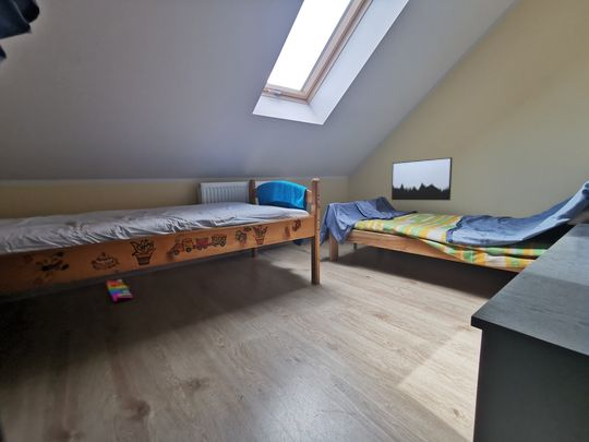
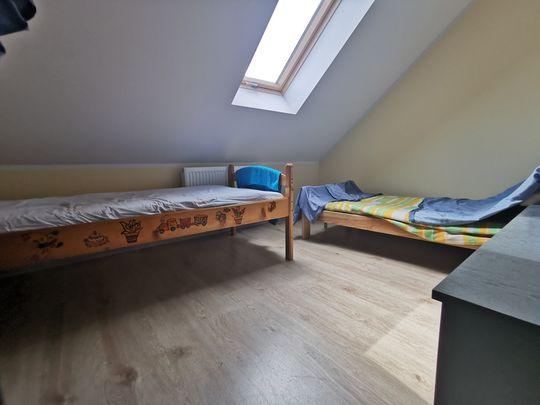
- knob puzzle [106,278,133,302]
- wall art [390,156,453,202]
